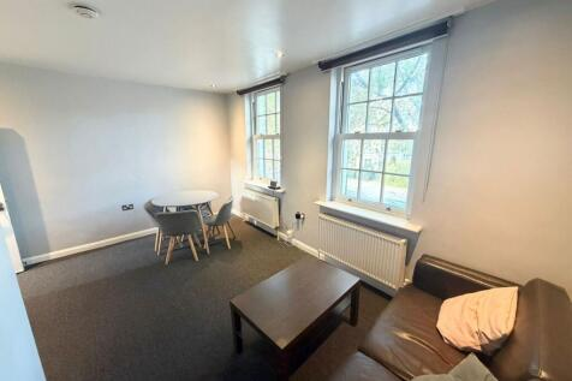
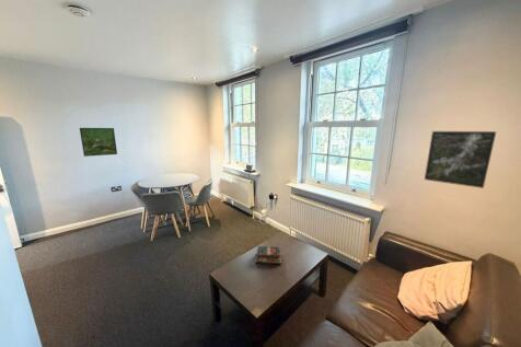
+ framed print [424,130,497,189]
+ books [254,245,282,265]
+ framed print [79,127,118,158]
